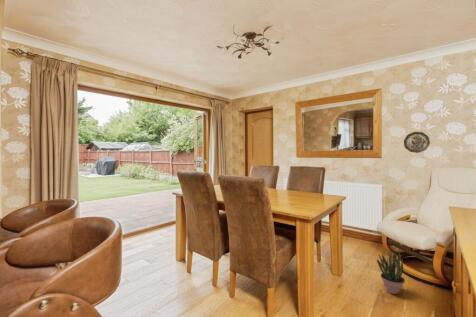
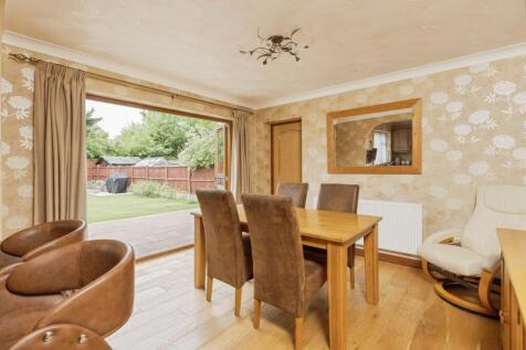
- decorative plate [403,131,431,154]
- potted plant [376,247,406,295]
